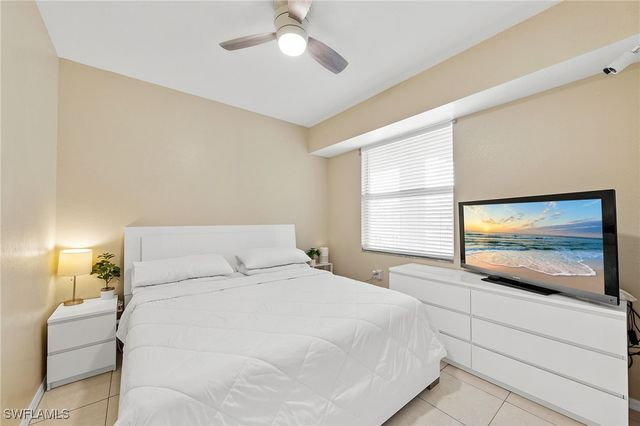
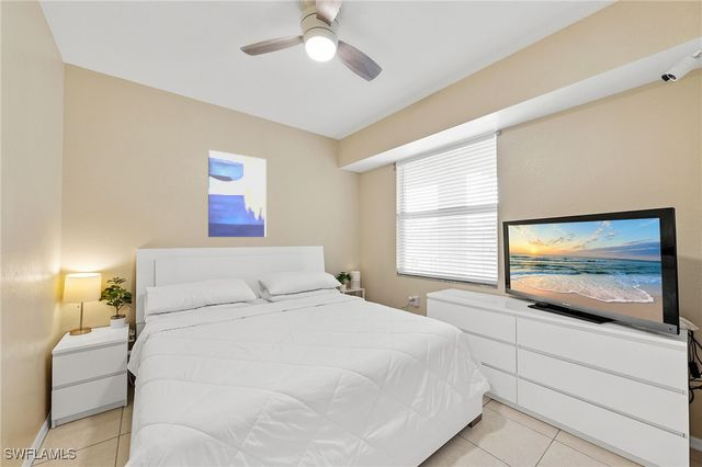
+ wall art [207,149,267,238]
